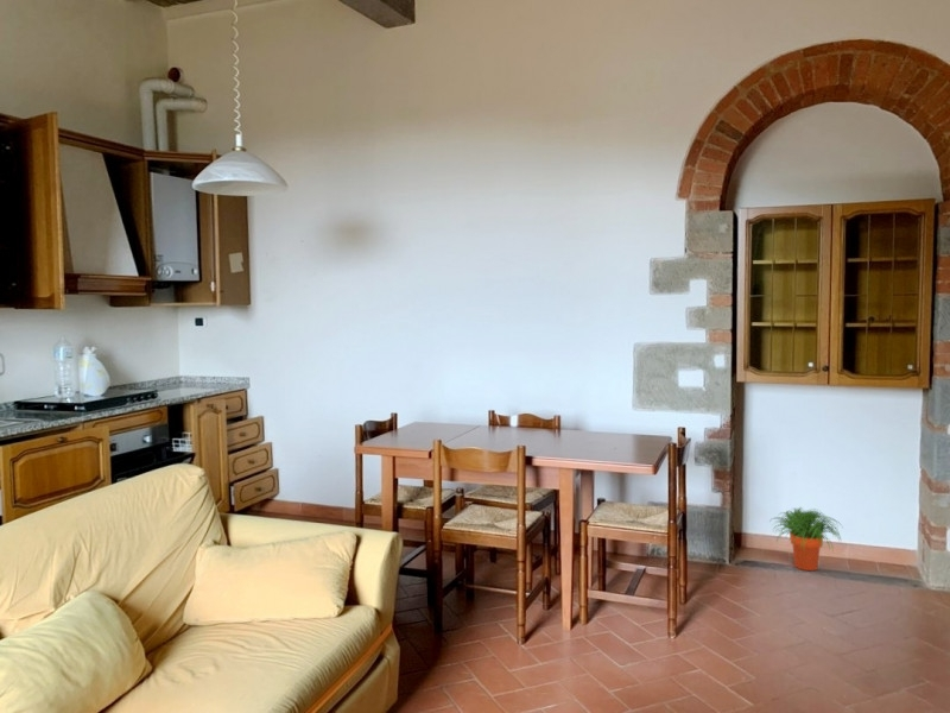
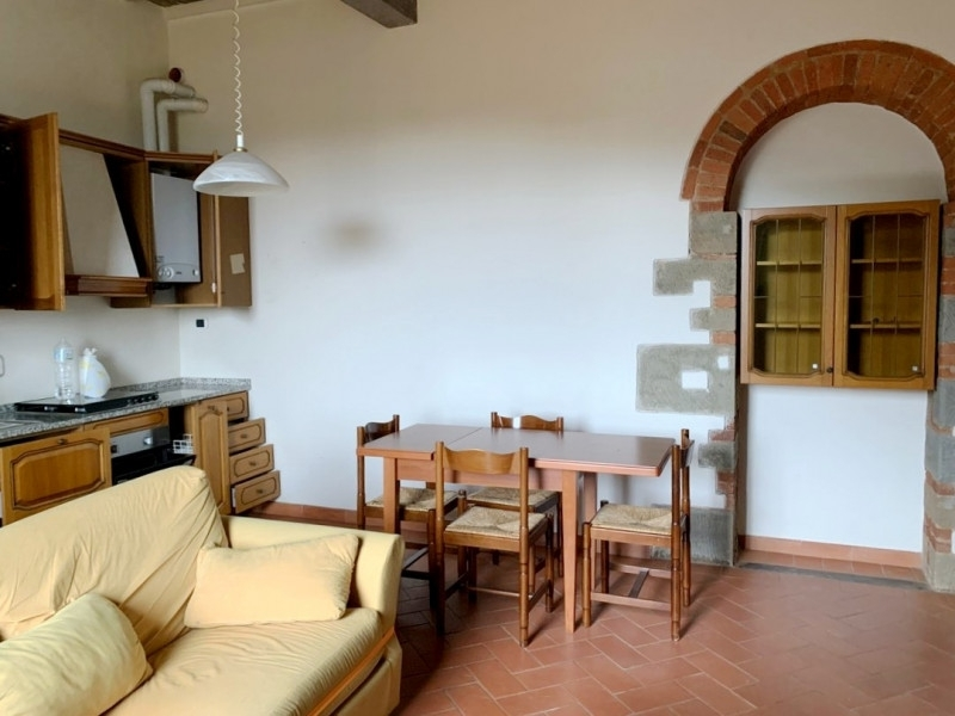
- potted plant [770,506,843,572]
